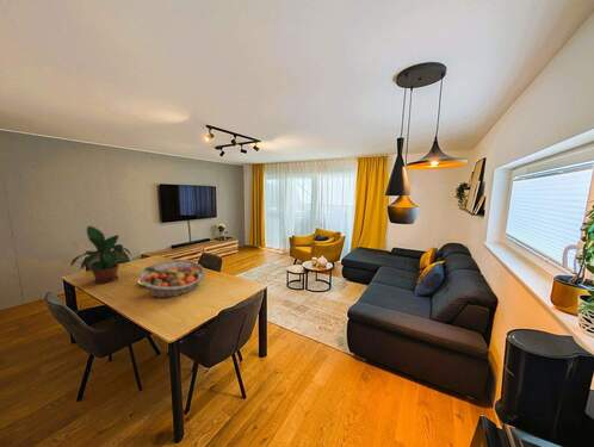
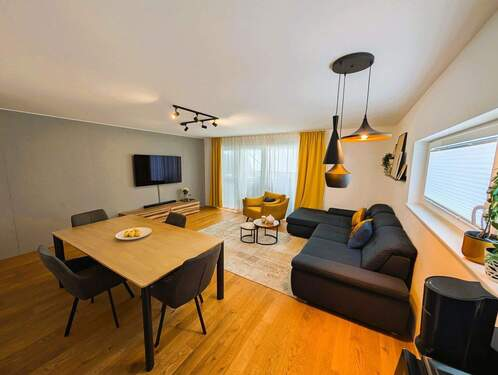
- fruit basket [137,257,206,299]
- potted plant [69,225,132,285]
